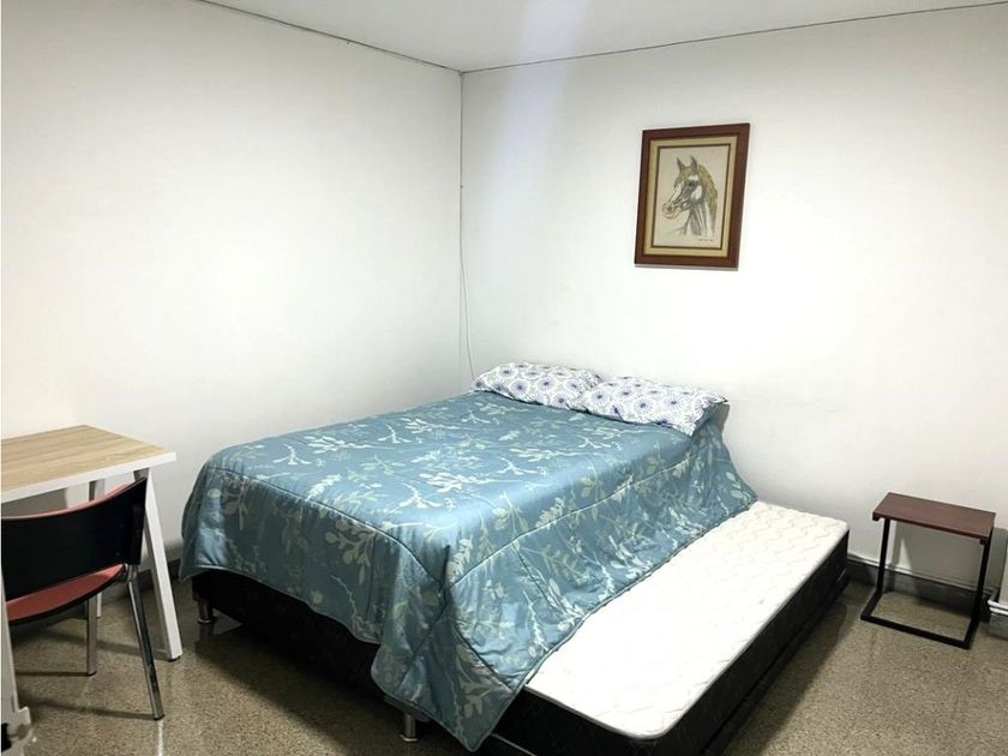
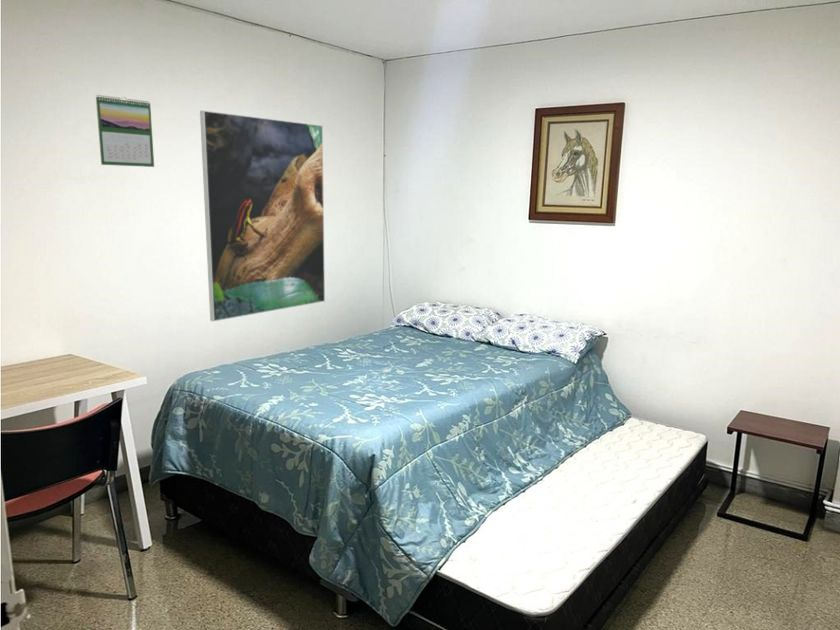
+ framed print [199,109,326,322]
+ calendar [95,94,155,168]
